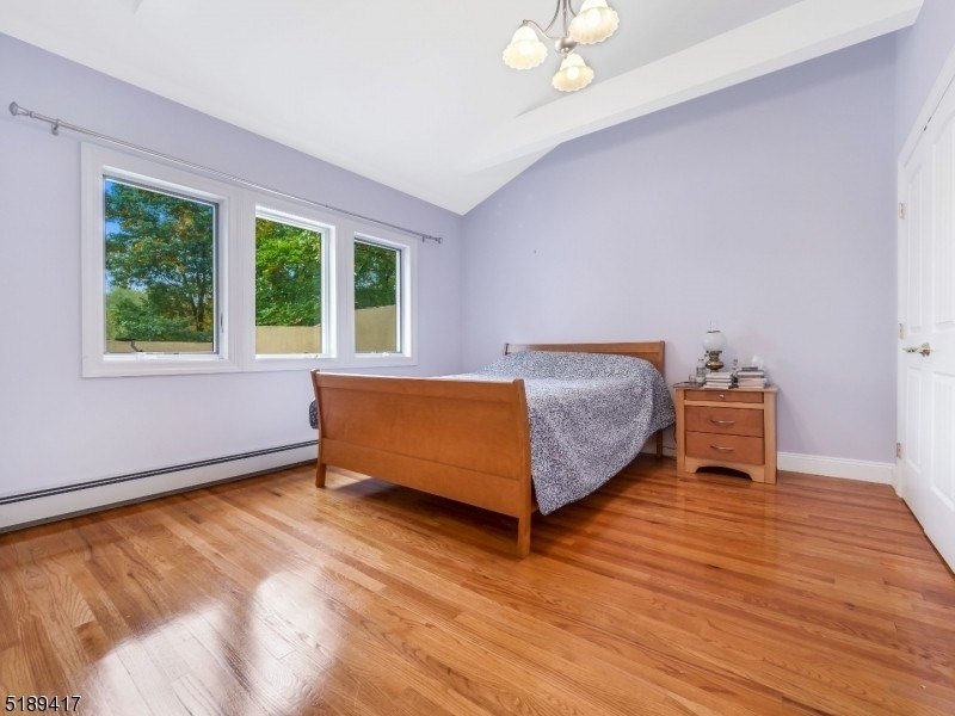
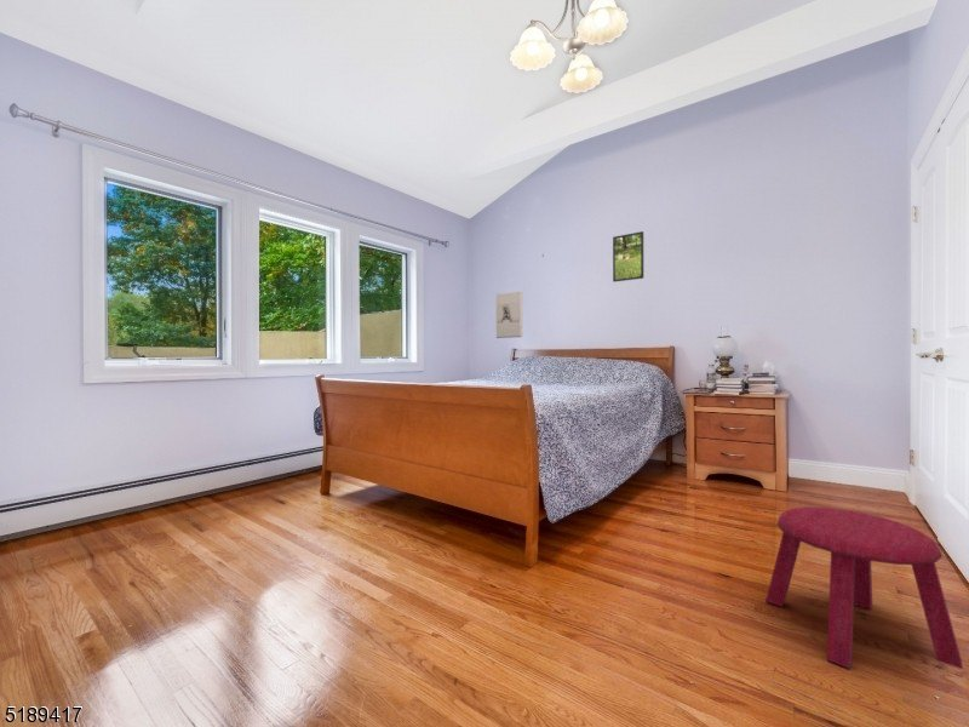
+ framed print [612,230,644,282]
+ stool [764,505,964,670]
+ wall sculpture [495,291,523,339]
